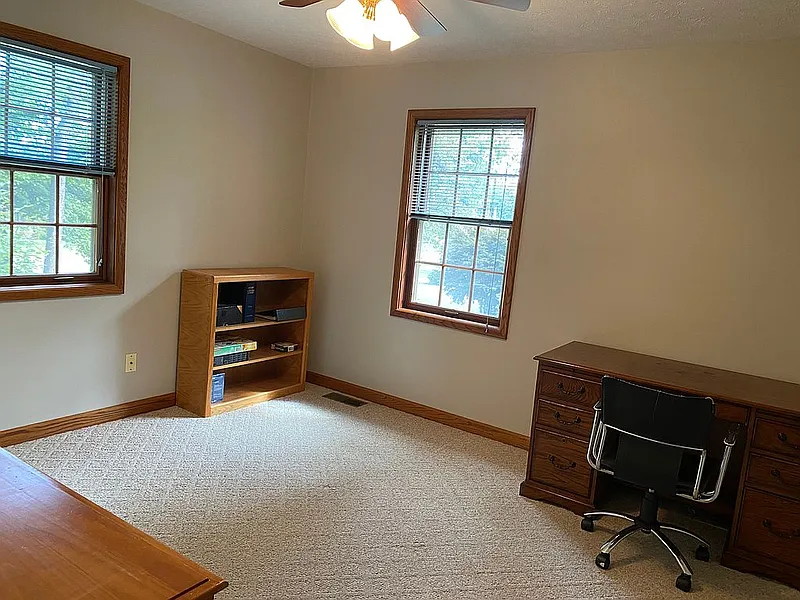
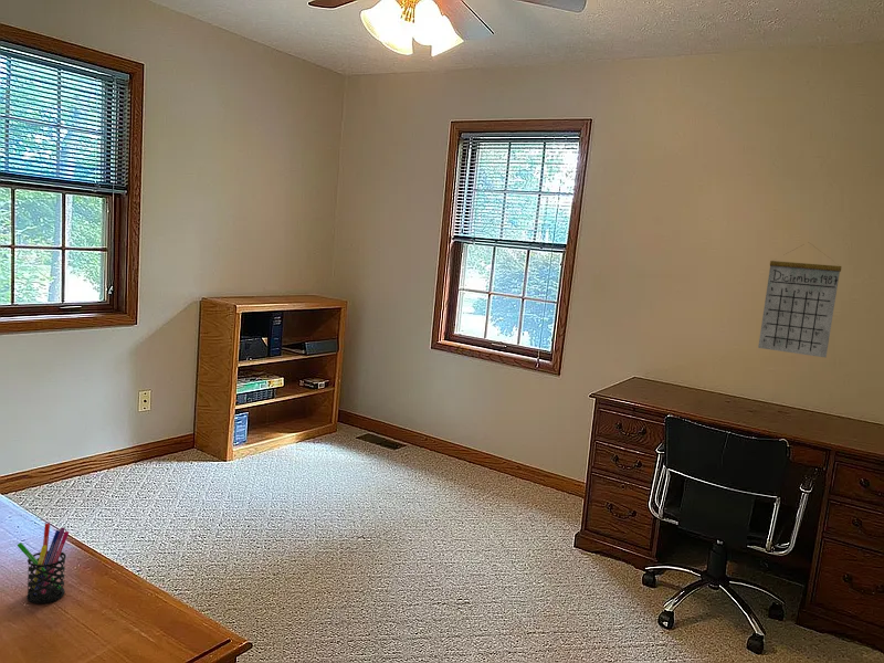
+ calendar [757,242,842,358]
+ pen holder [17,523,71,604]
